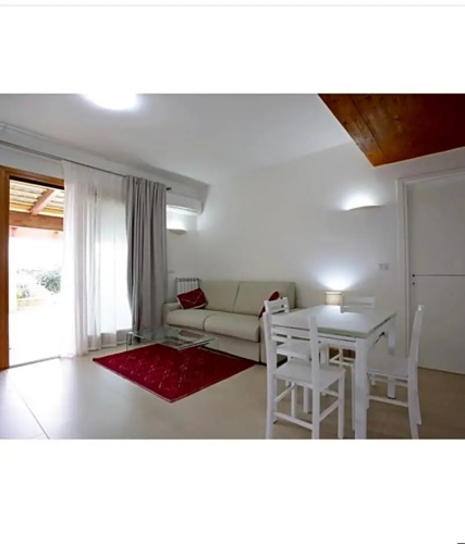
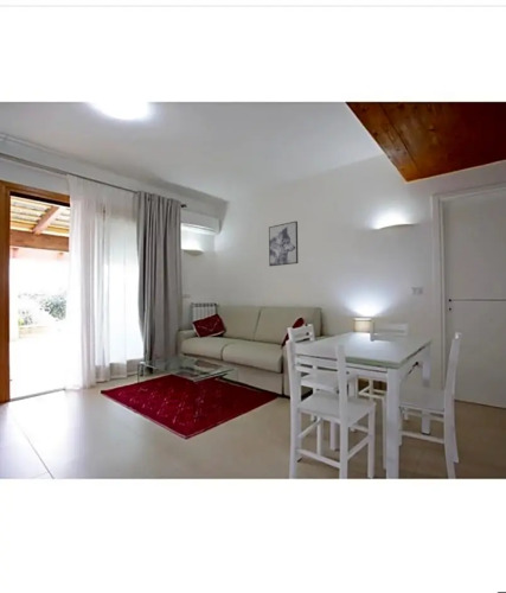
+ wall art [268,221,299,267]
